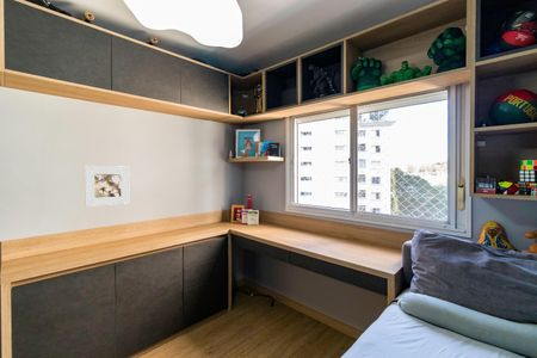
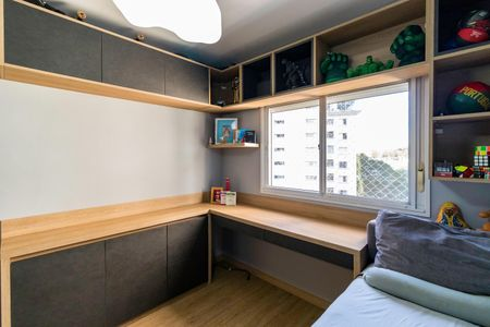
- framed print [84,165,130,208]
